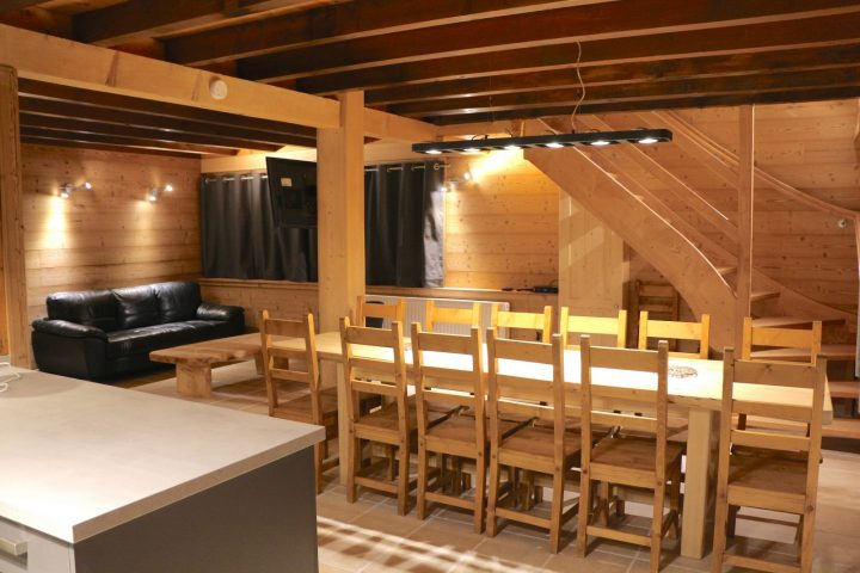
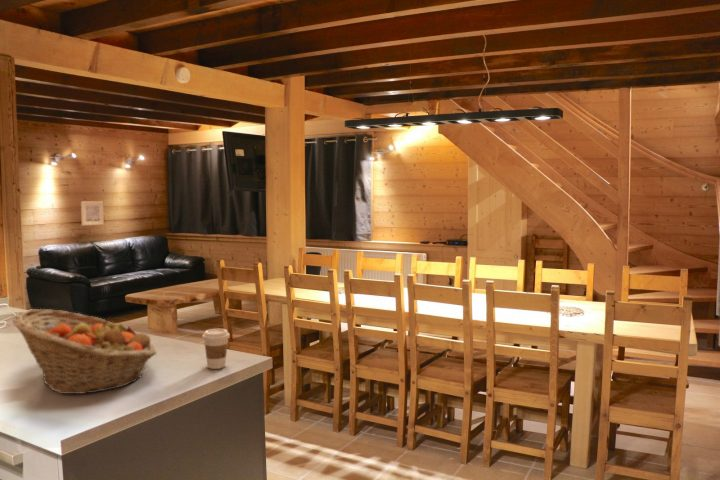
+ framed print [80,201,105,227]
+ fruit basket [11,308,158,395]
+ coffee cup [201,328,231,370]
